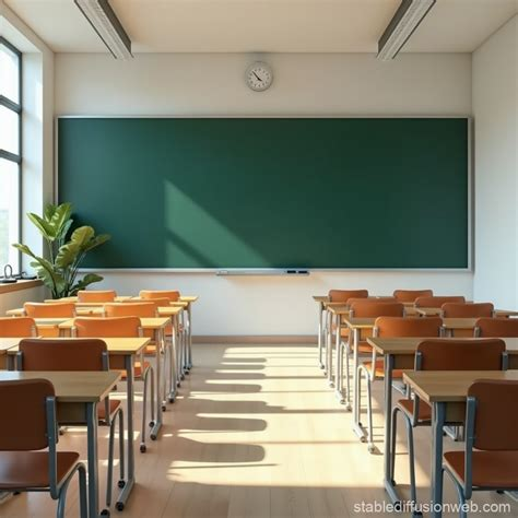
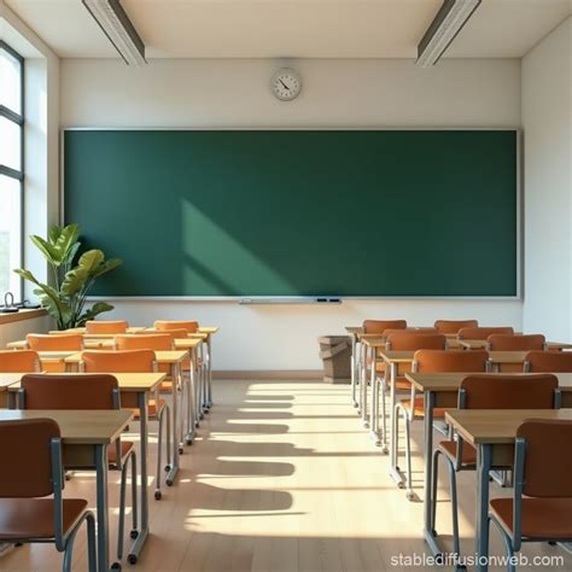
+ bucket [316,334,354,385]
